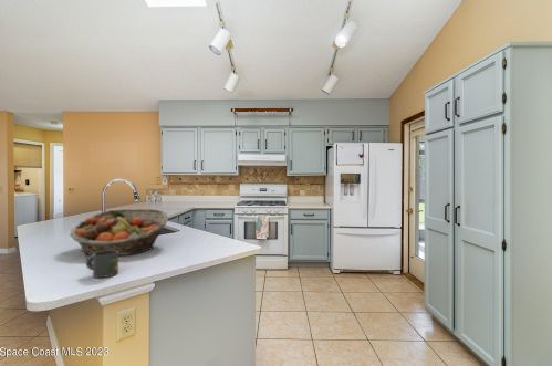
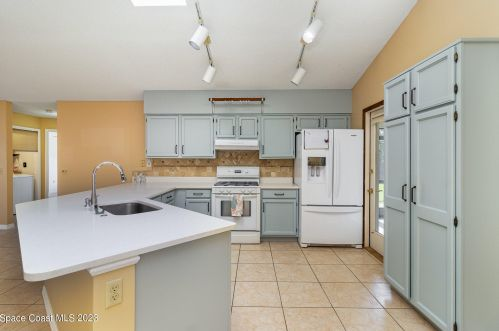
- mug [85,250,119,279]
- fruit basket [69,208,169,257]
